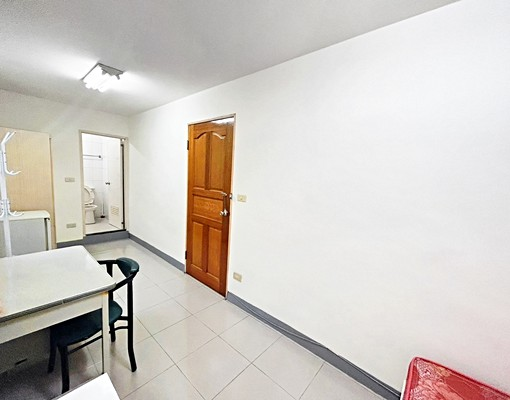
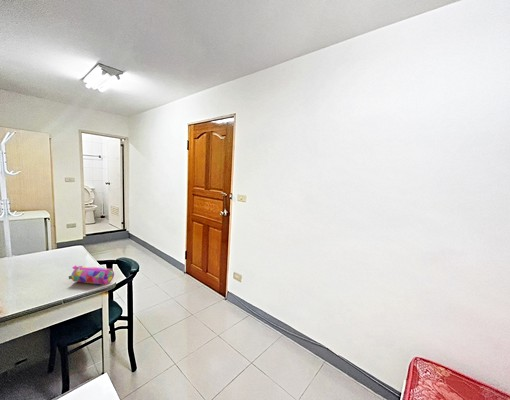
+ pencil case [68,265,115,286]
